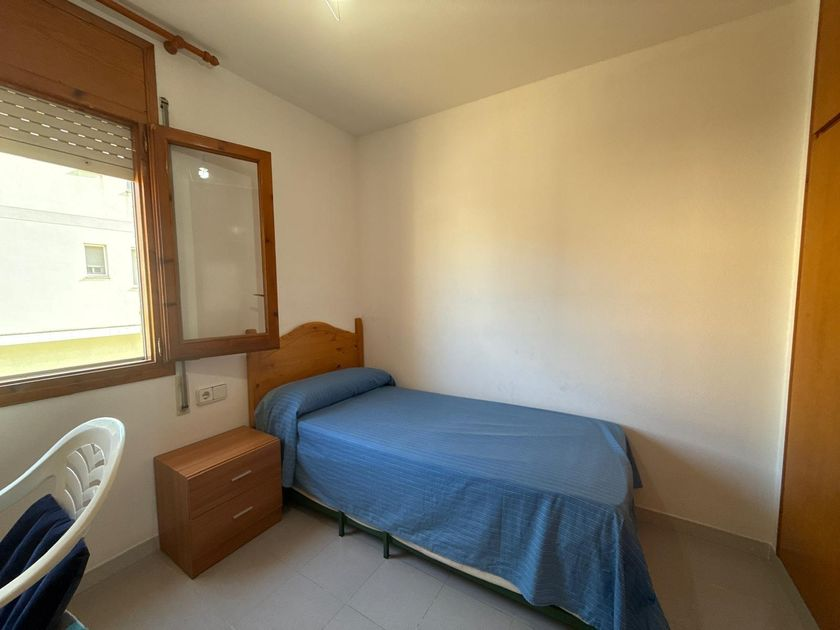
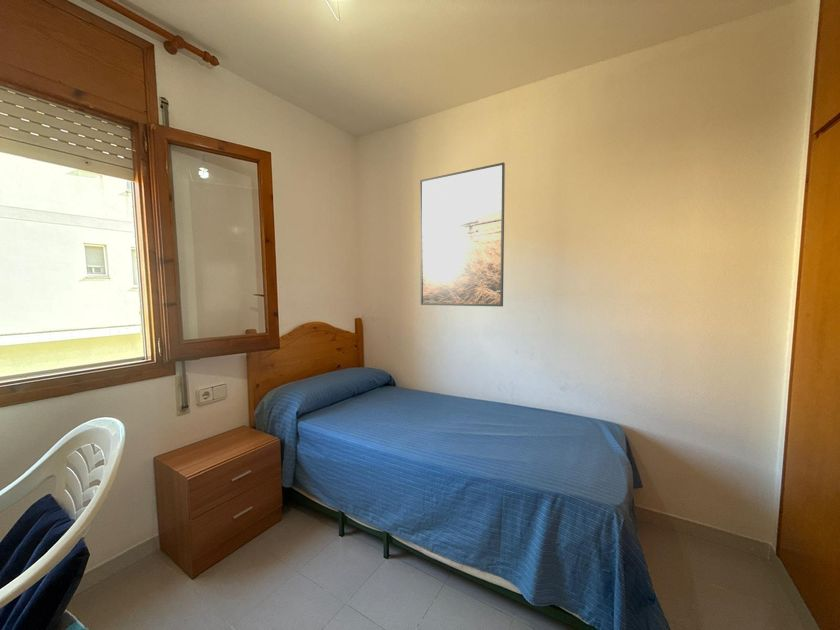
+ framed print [419,161,506,307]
